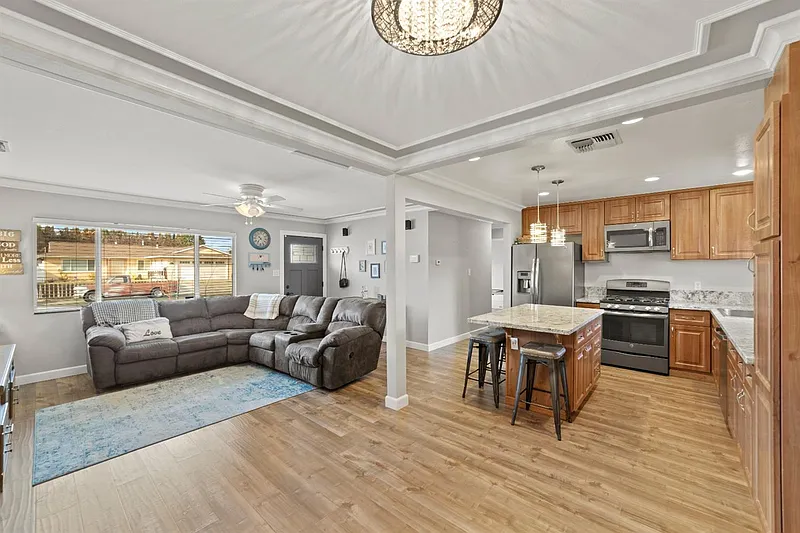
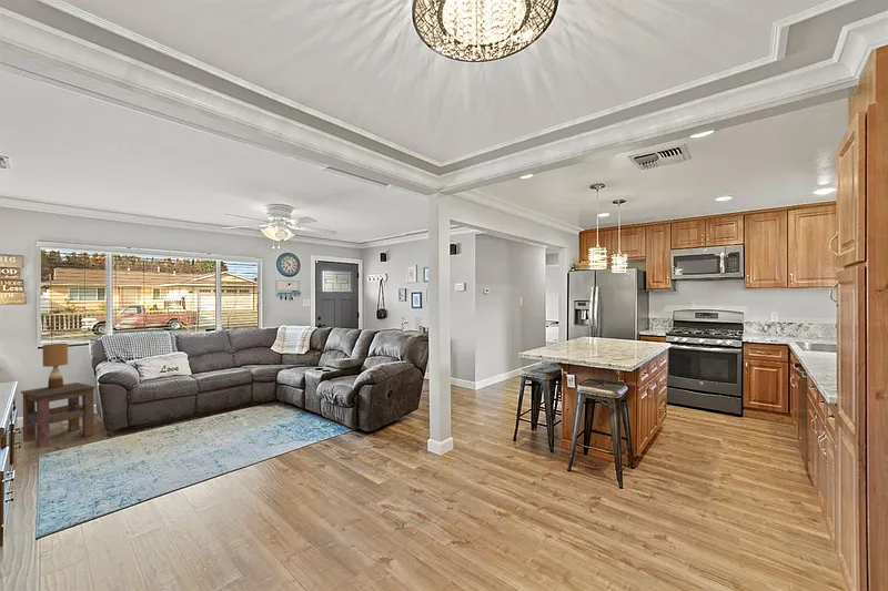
+ table lamp [42,343,69,388]
+ side table [20,381,97,449]
